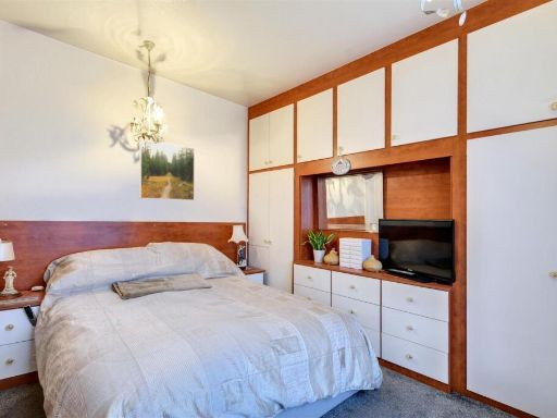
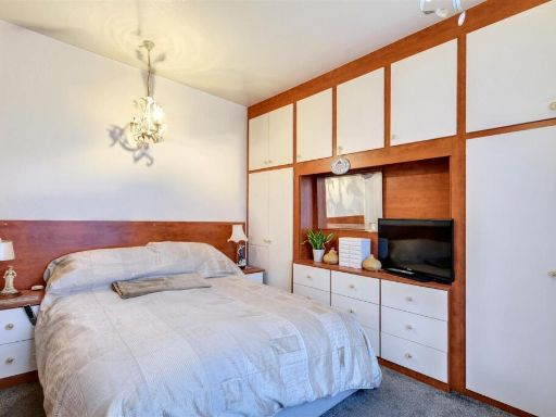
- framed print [138,139,196,201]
